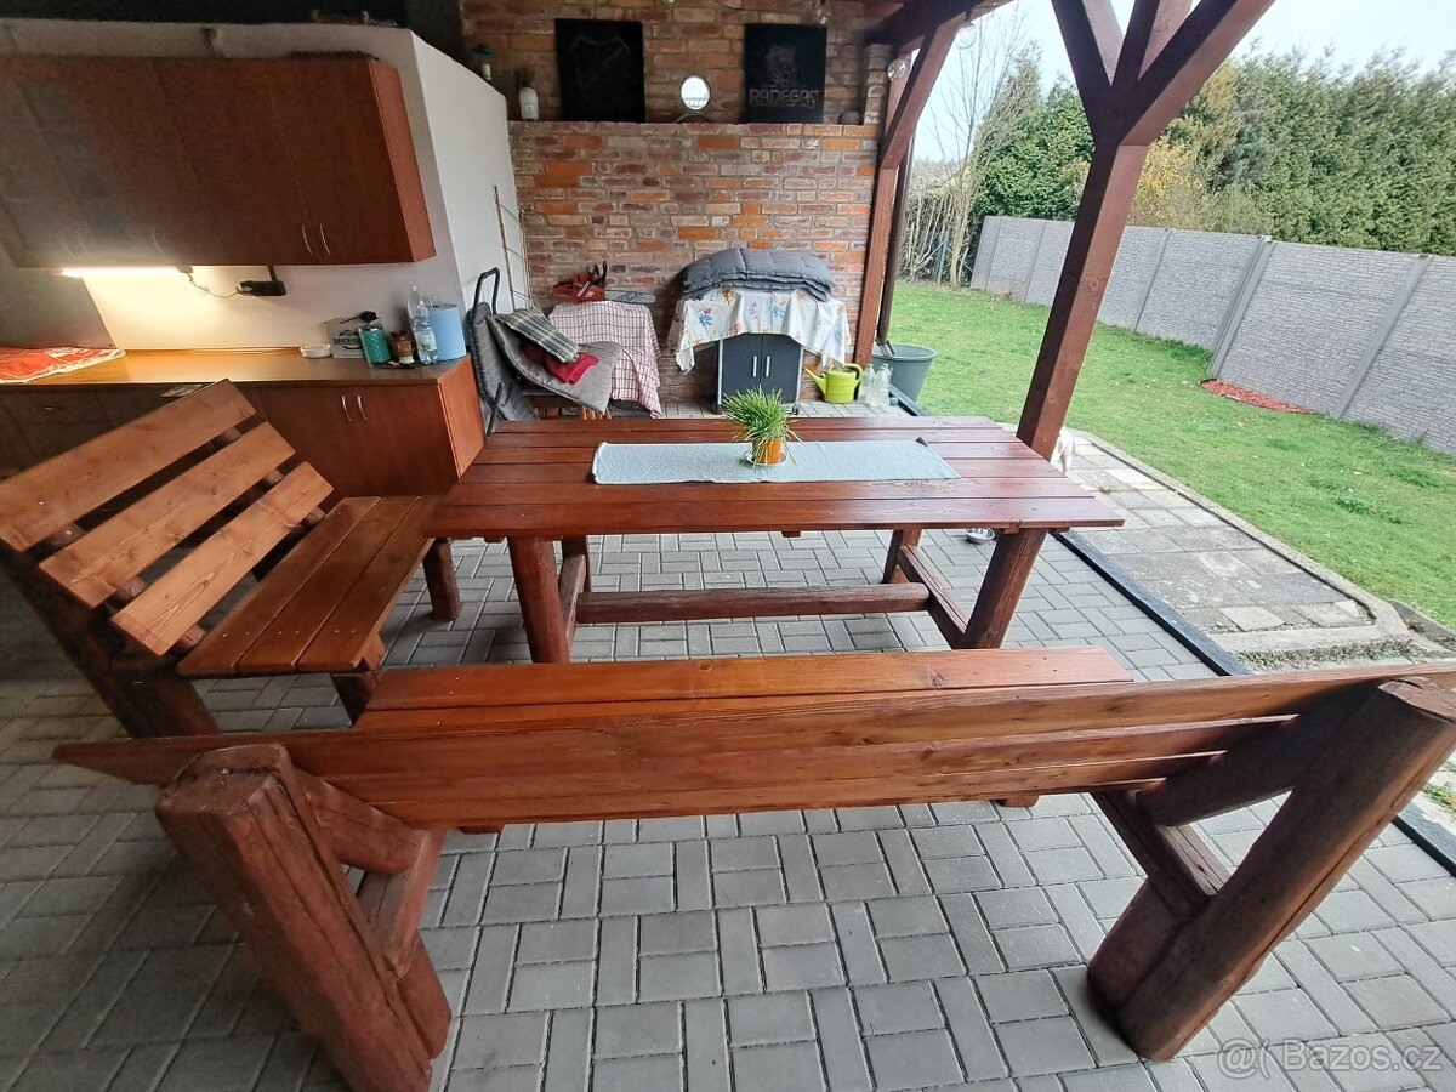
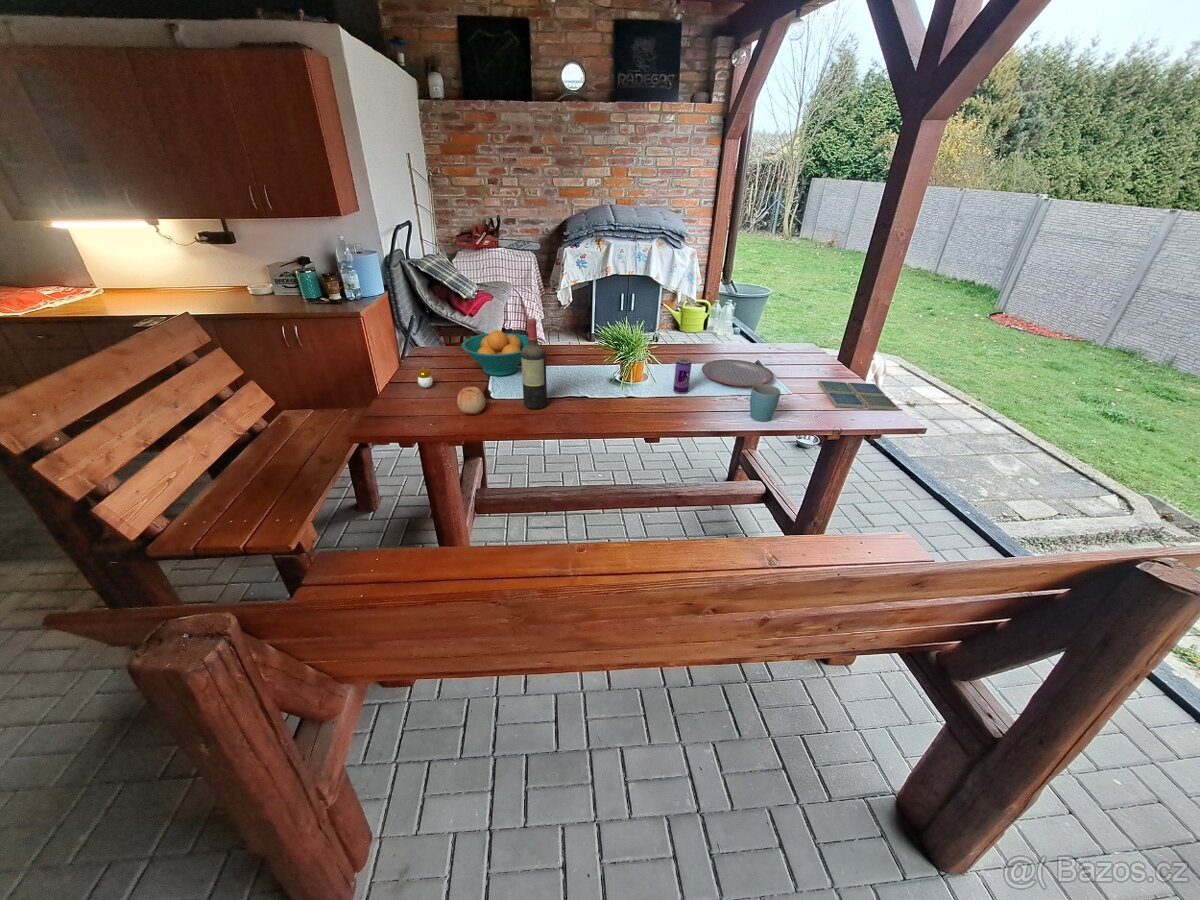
+ candle [416,366,434,389]
+ drink coaster [817,380,900,411]
+ fruit bowl [461,329,528,377]
+ beverage can [672,357,693,395]
+ wine bottle [521,318,548,410]
+ plate [701,358,775,387]
+ apple [456,386,486,415]
+ mug [749,384,781,422]
